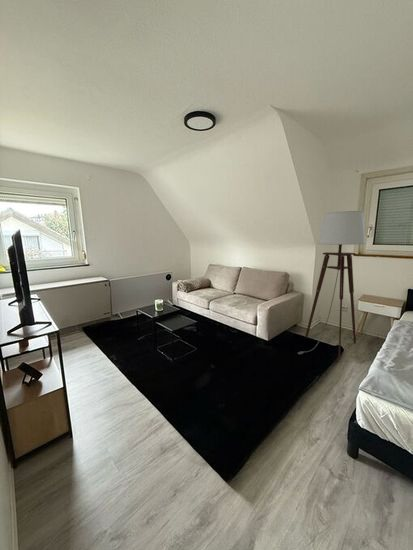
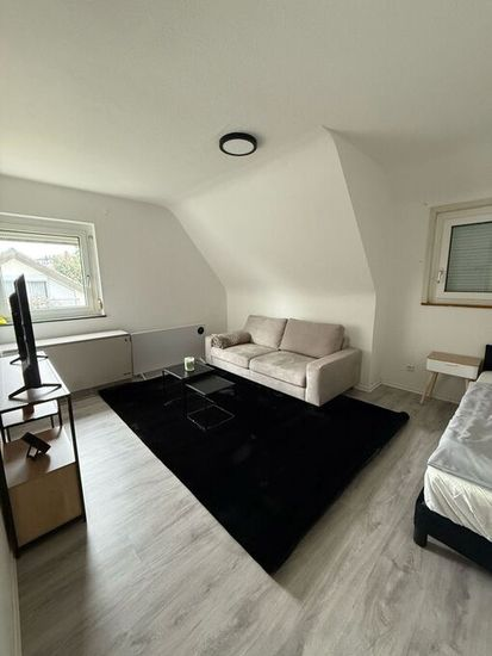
- floor lamp [298,210,367,361]
